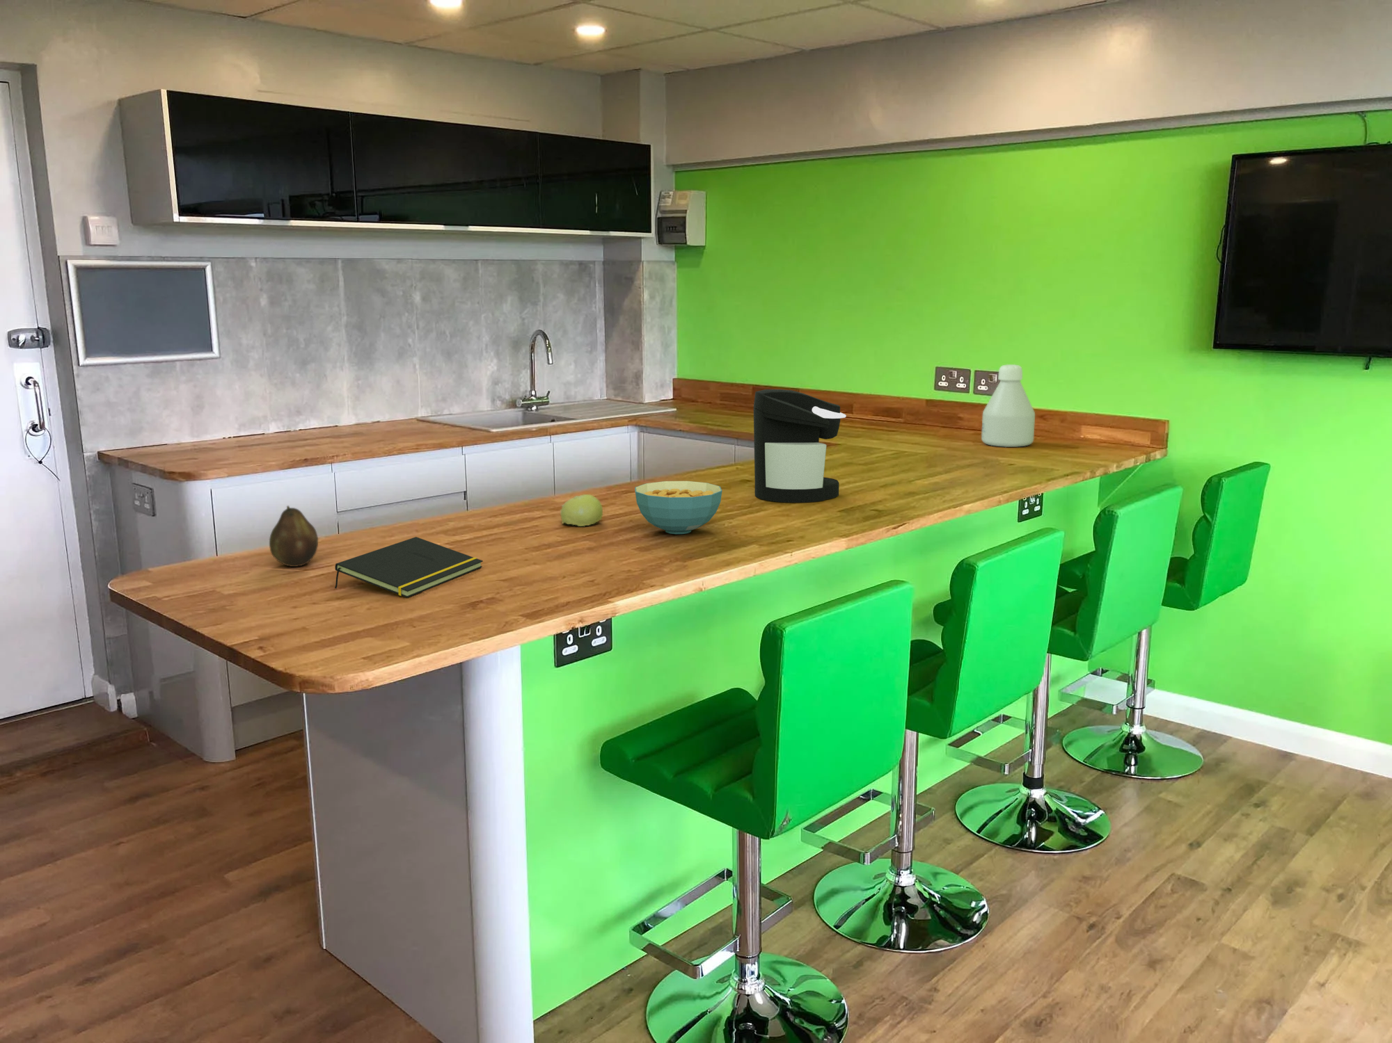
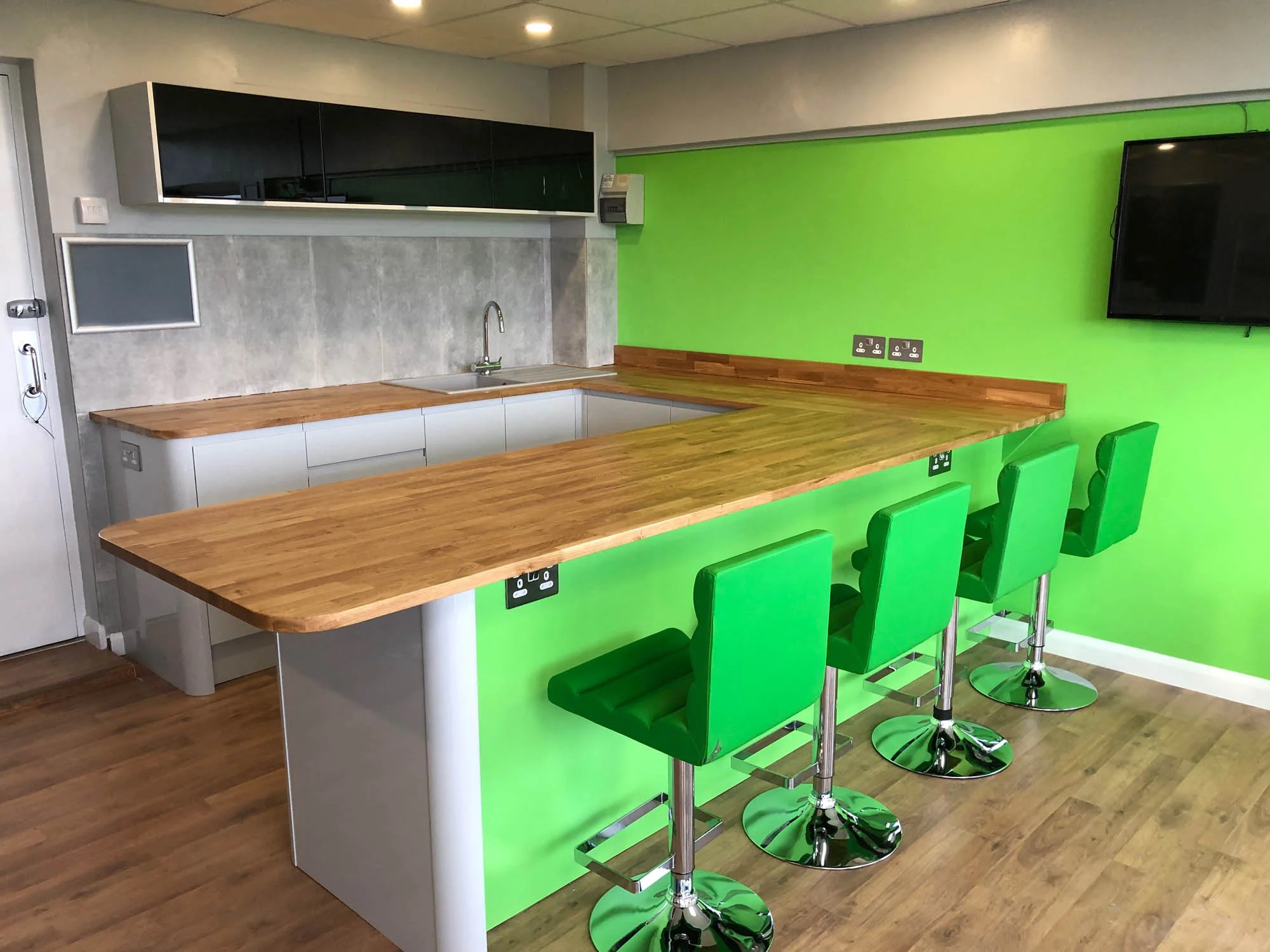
- coffee maker [753,389,847,503]
- bottle [981,364,1036,448]
- notepad [334,536,483,598]
- fruit [560,494,604,527]
- fruit [269,505,319,568]
- cereal bowl [634,481,722,535]
